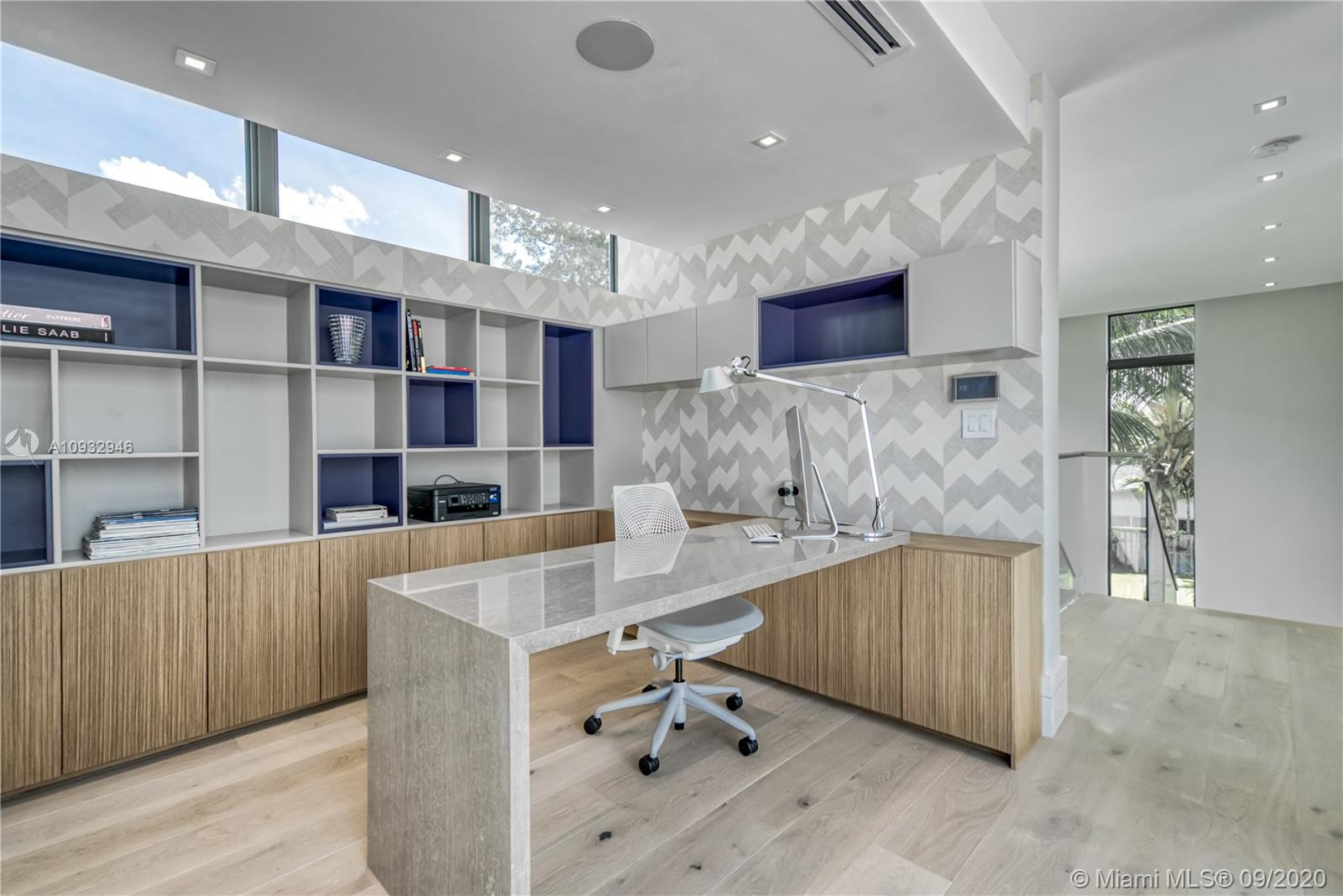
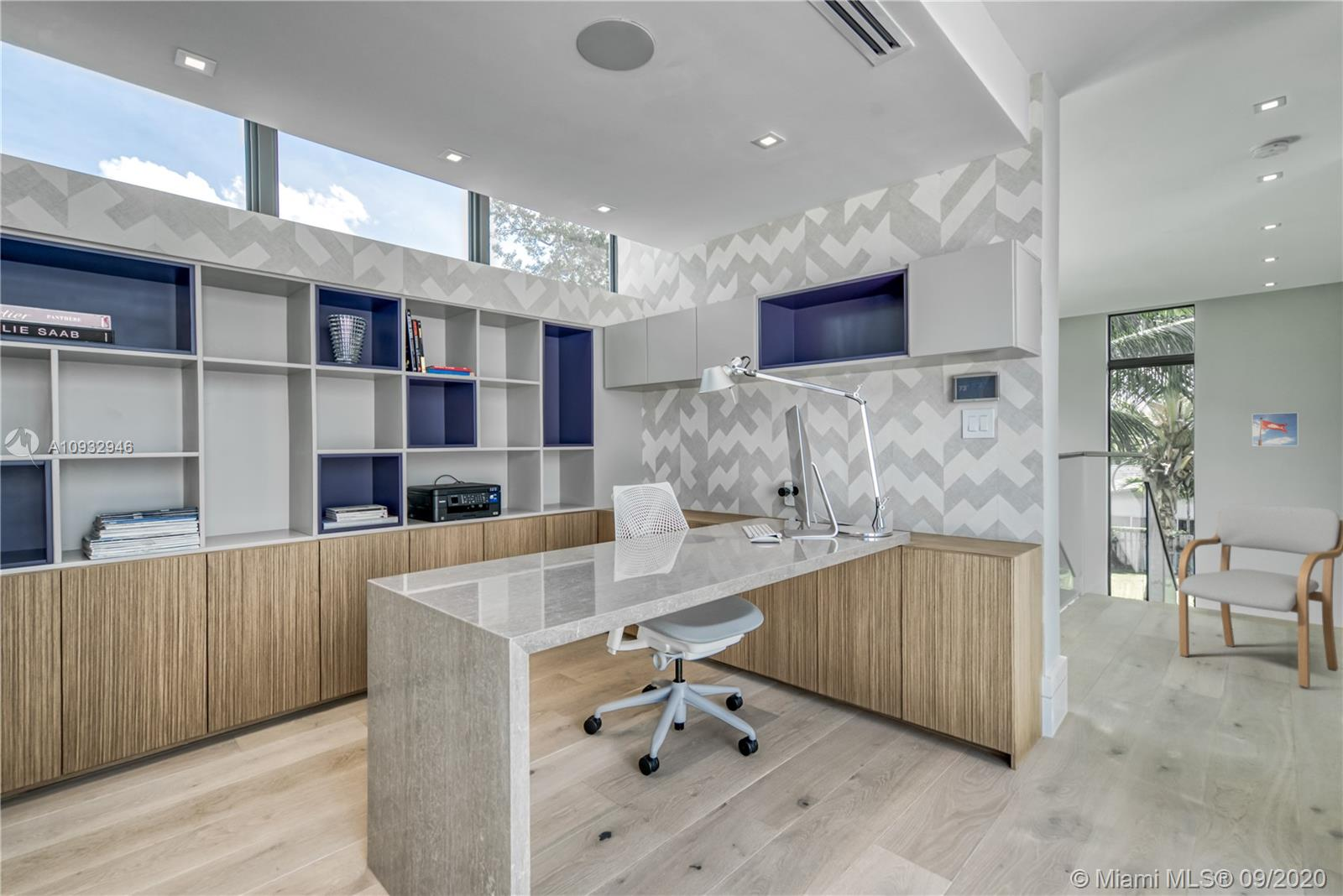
+ armchair [1178,503,1343,690]
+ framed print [1252,412,1299,447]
